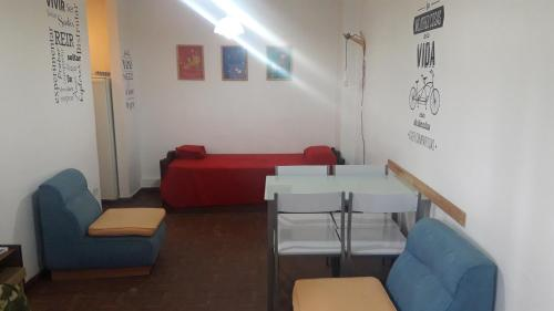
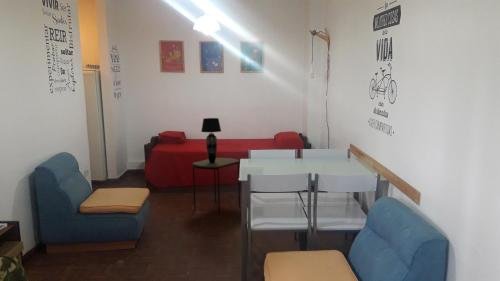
+ table lamp [200,117,222,163]
+ side table [191,157,241,216]
